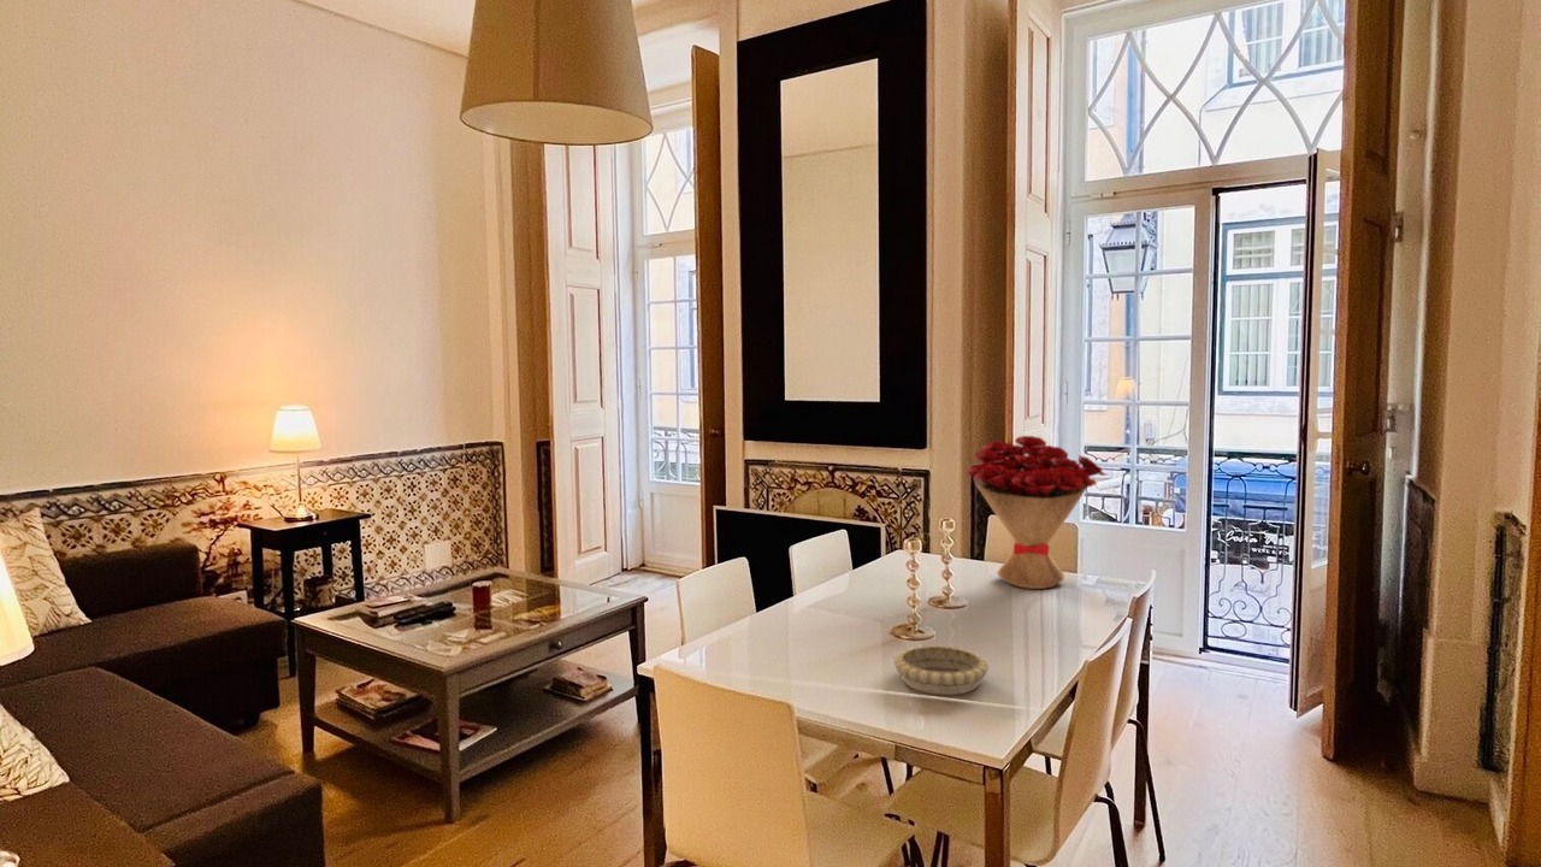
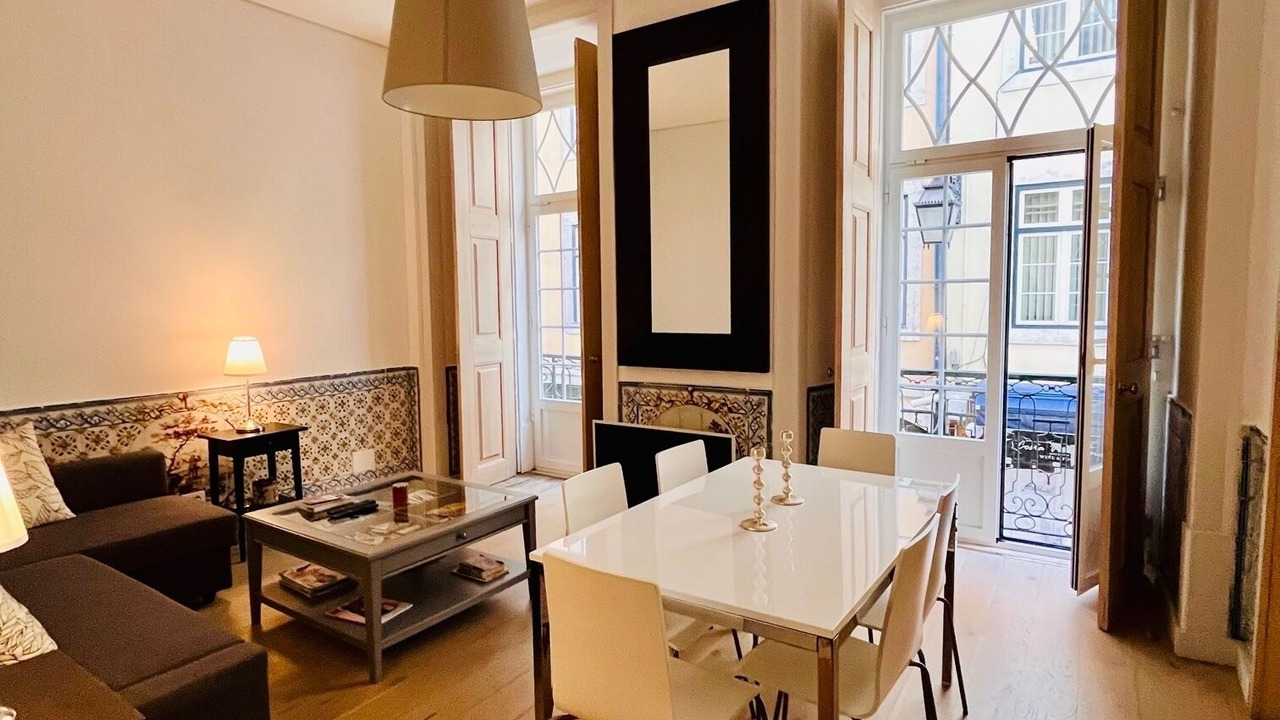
- flower bouquet [964,435,1109,590]
- decorative bowl [893,644,990,696]
